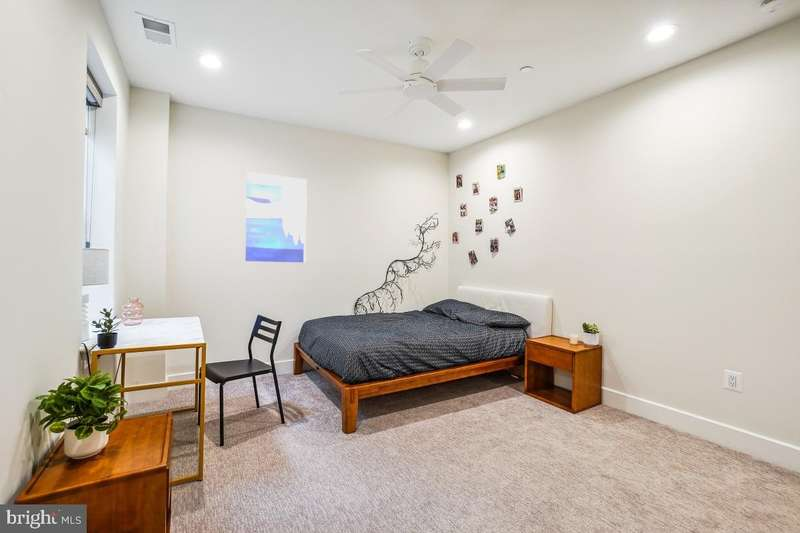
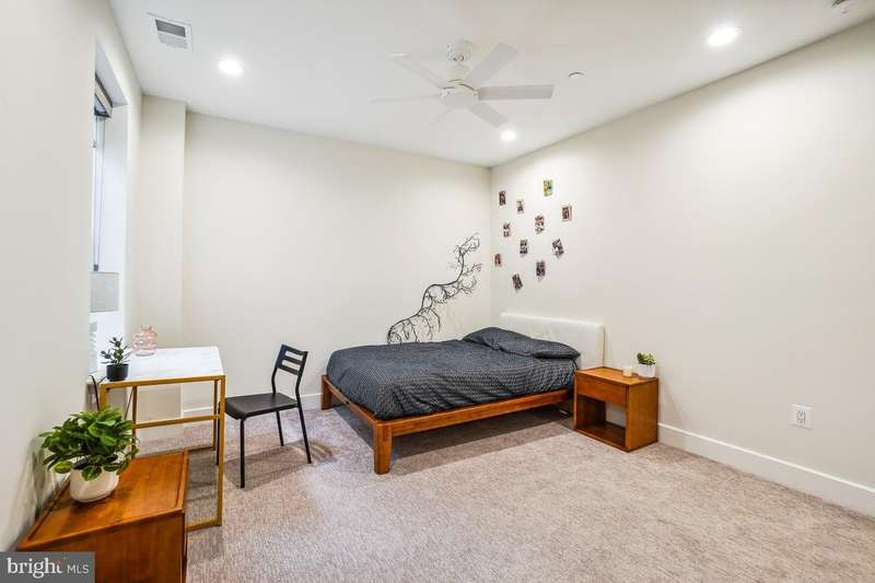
- wall art [245,171,308,263]
